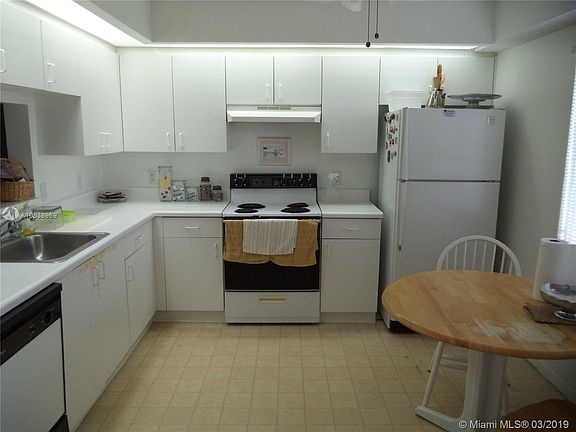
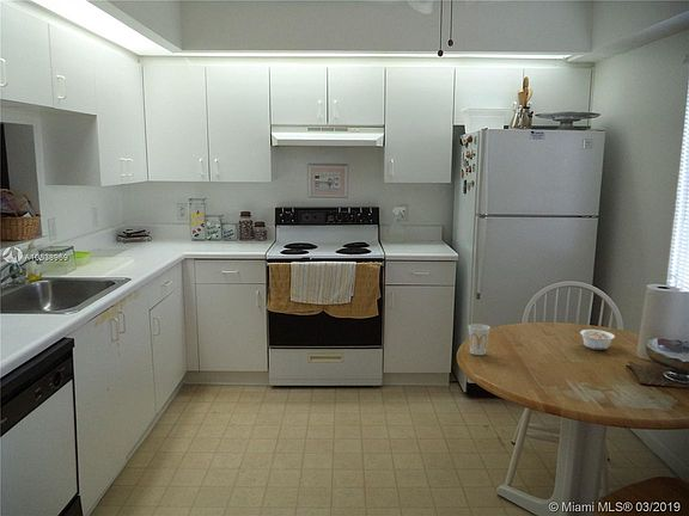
+ legume [579,328,616,351]
+ cup [467,322,492,356]
